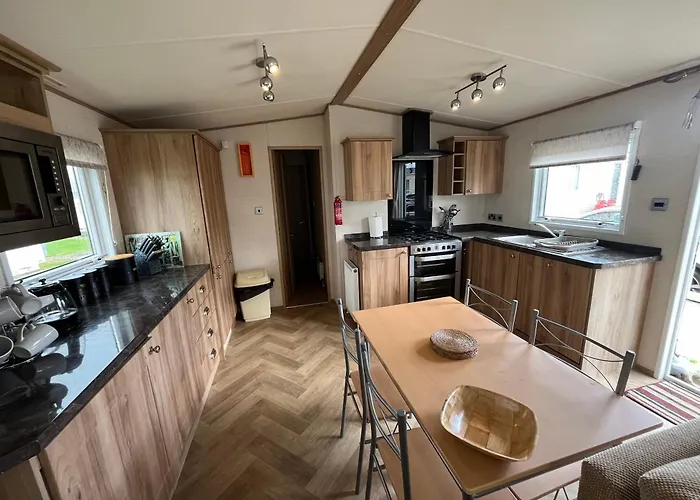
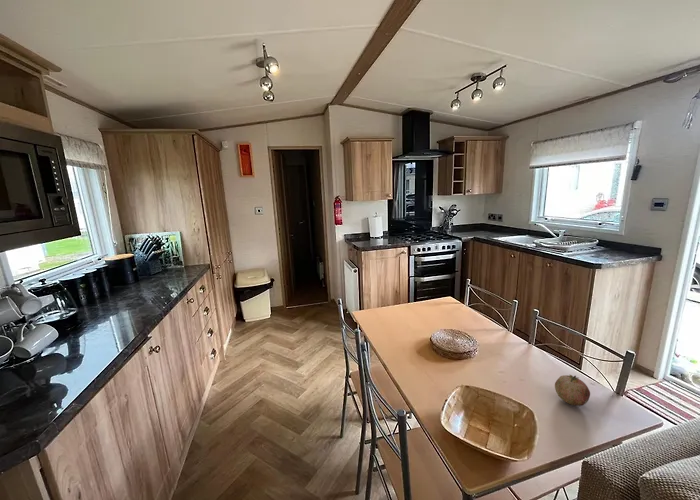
+ fruit [554,374,591,407]
